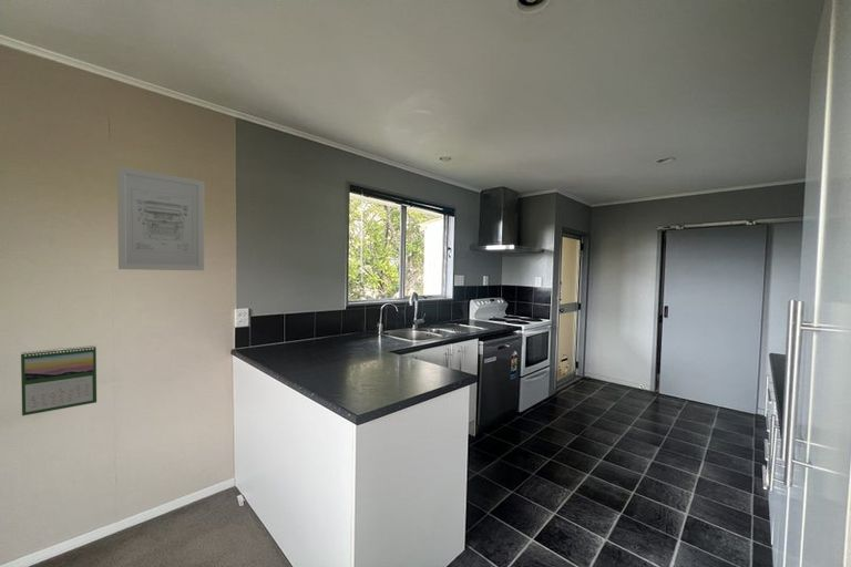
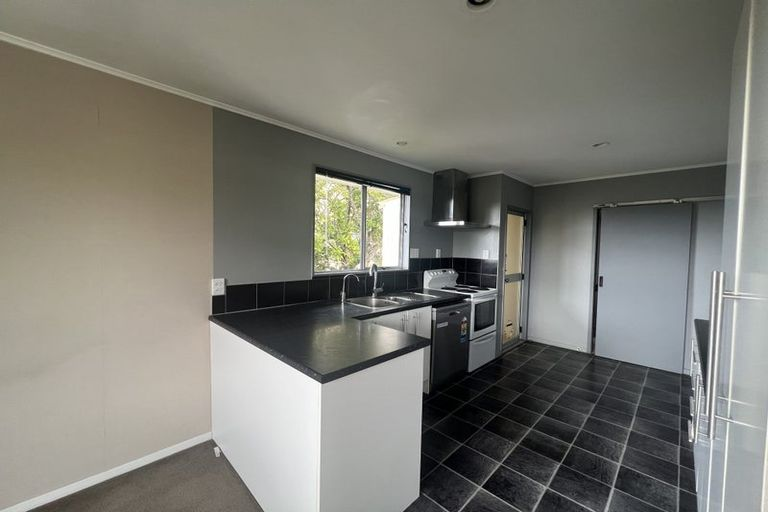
- calendar [20,344,98,416]
- wall art [116,165,205,271]
